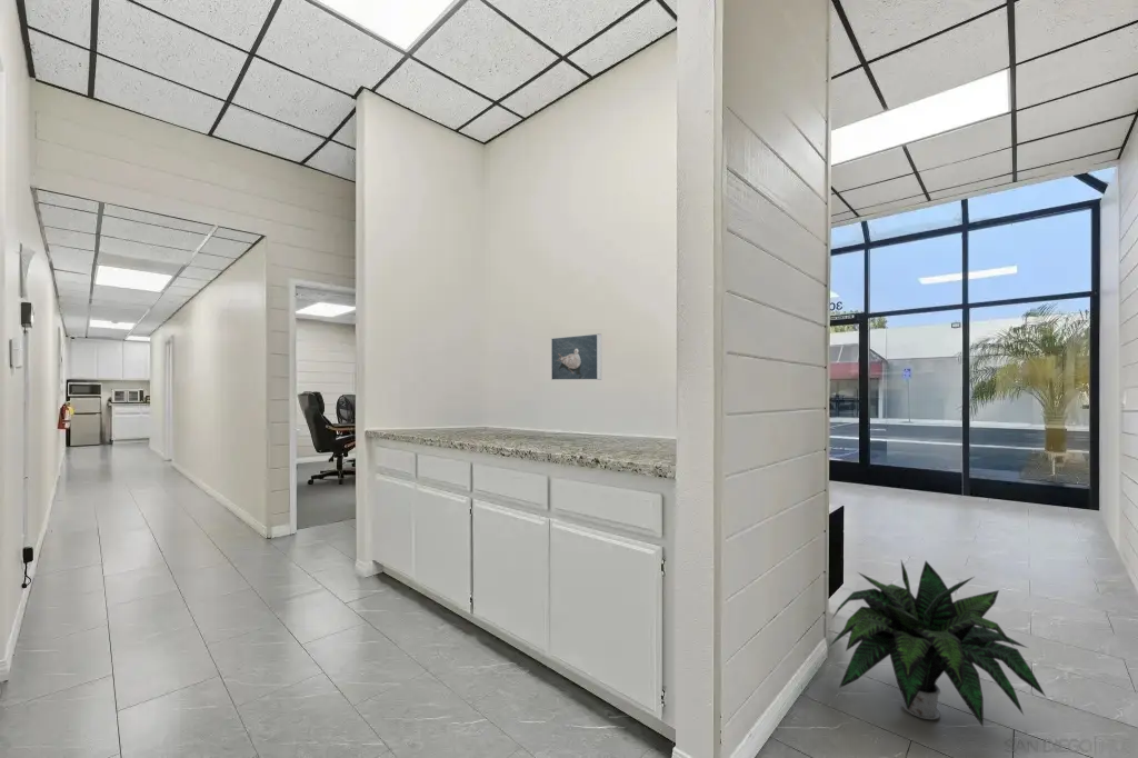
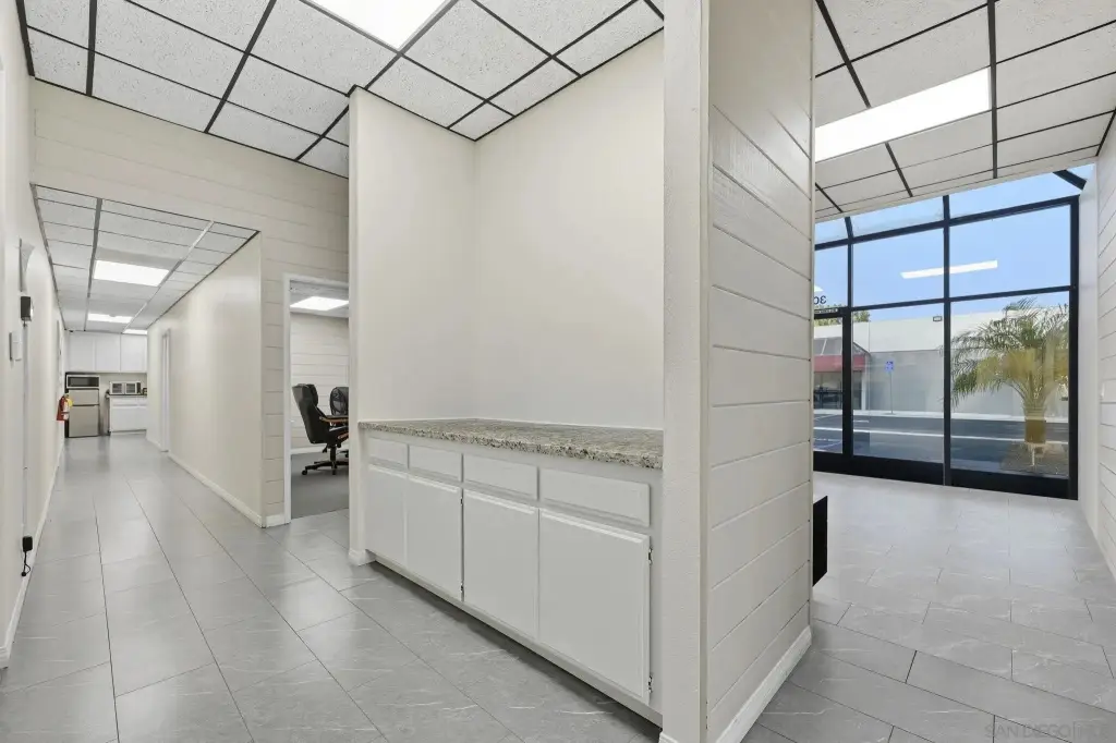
- potted plant [828,560,1047,728]
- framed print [550,332,602,381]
